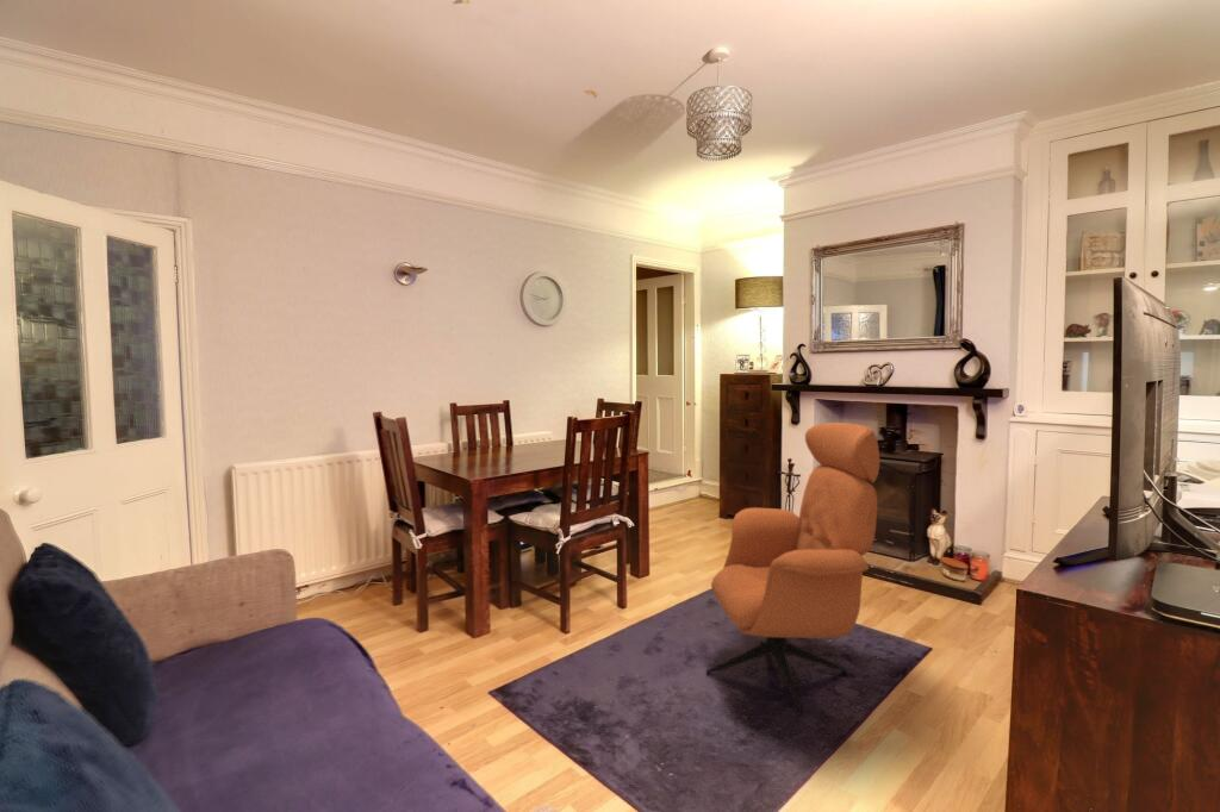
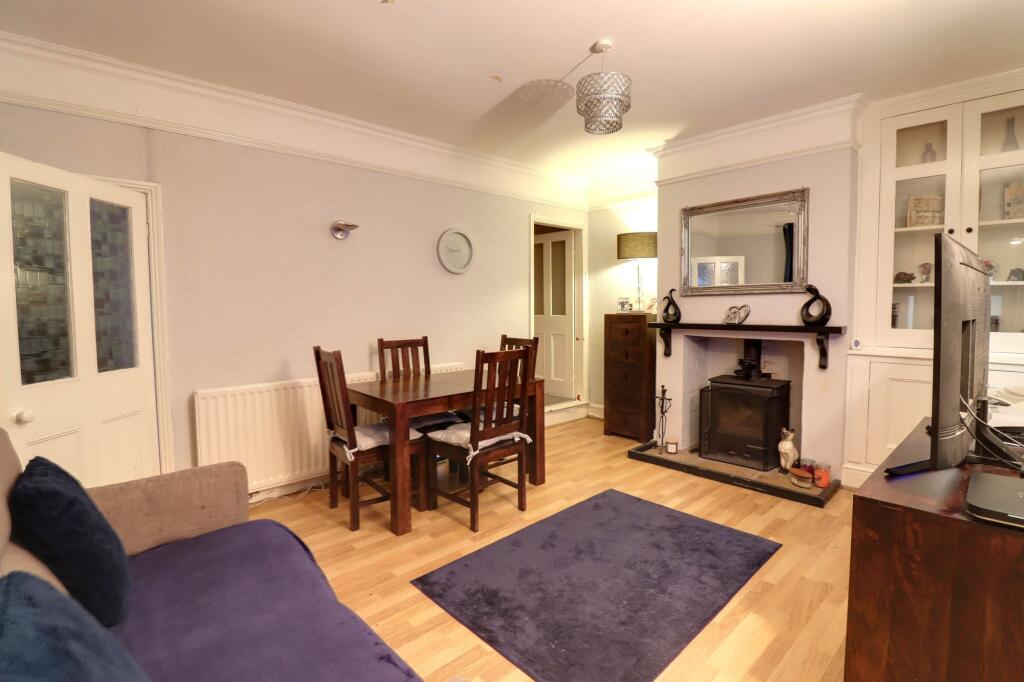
- armchair [705,421,880,716]
